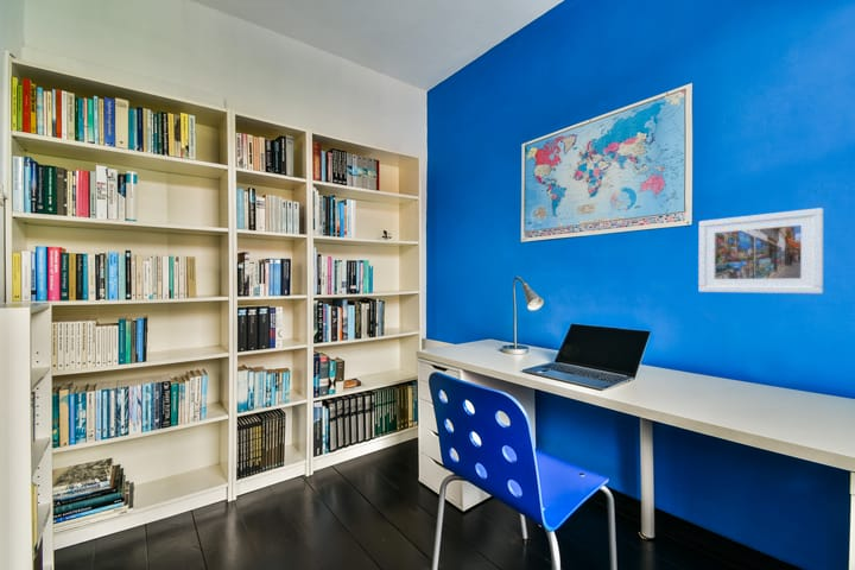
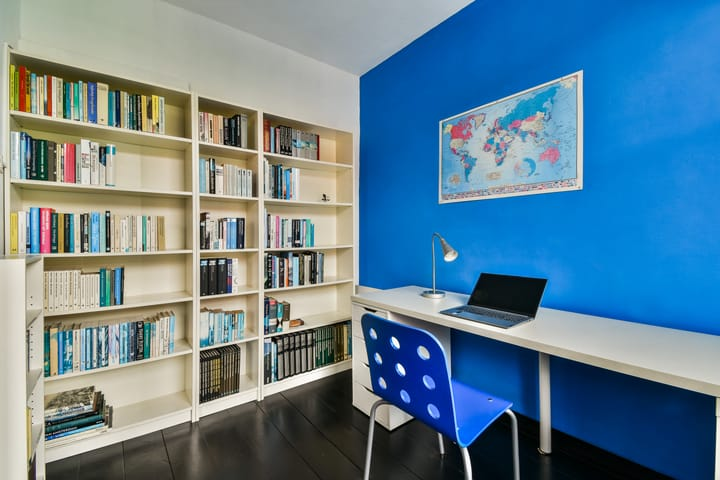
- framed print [697,207,824,294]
